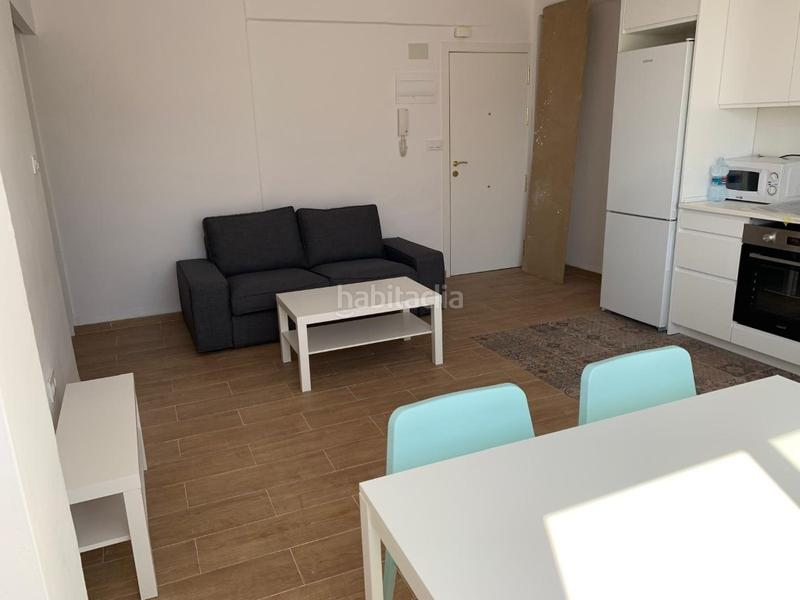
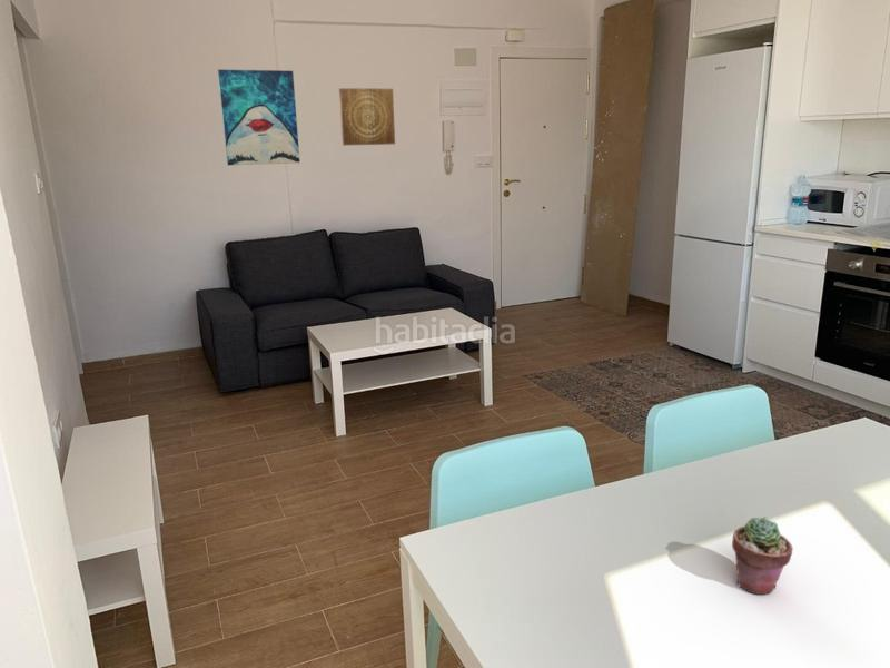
+ wall art [217,68,301,166]
+ wall art [338,87,396,146]
+ potted succulent [731,517,794,596]
